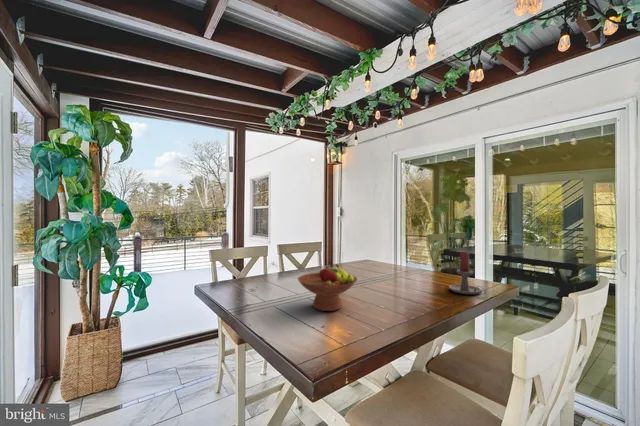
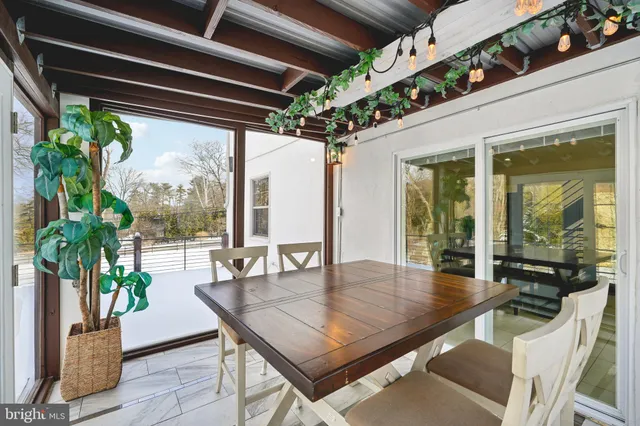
- candle holder [448,251,487,296]
- fruit bowl [297,262,358,312]
